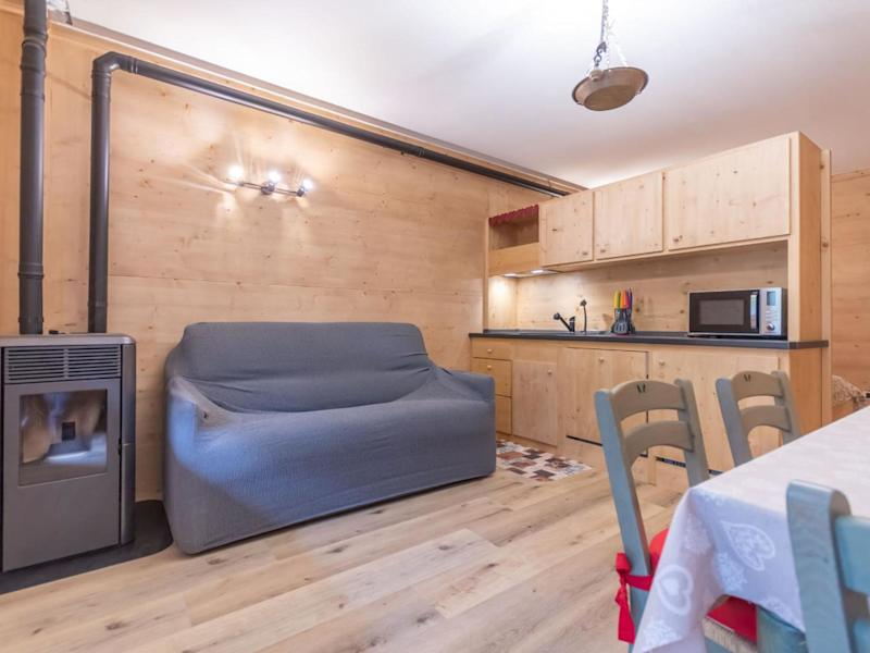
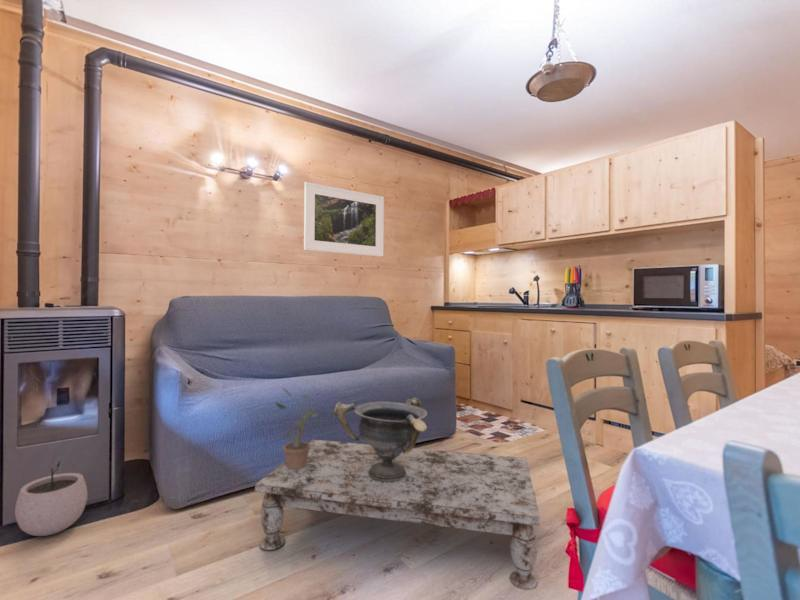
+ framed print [303,181,385,258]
+ plant pot [14,460,88,537]
+ potted plant [274,385,322,470]
+ coffee table [254,439,541,591]
+ decorative bowl [333,397,428,481]
